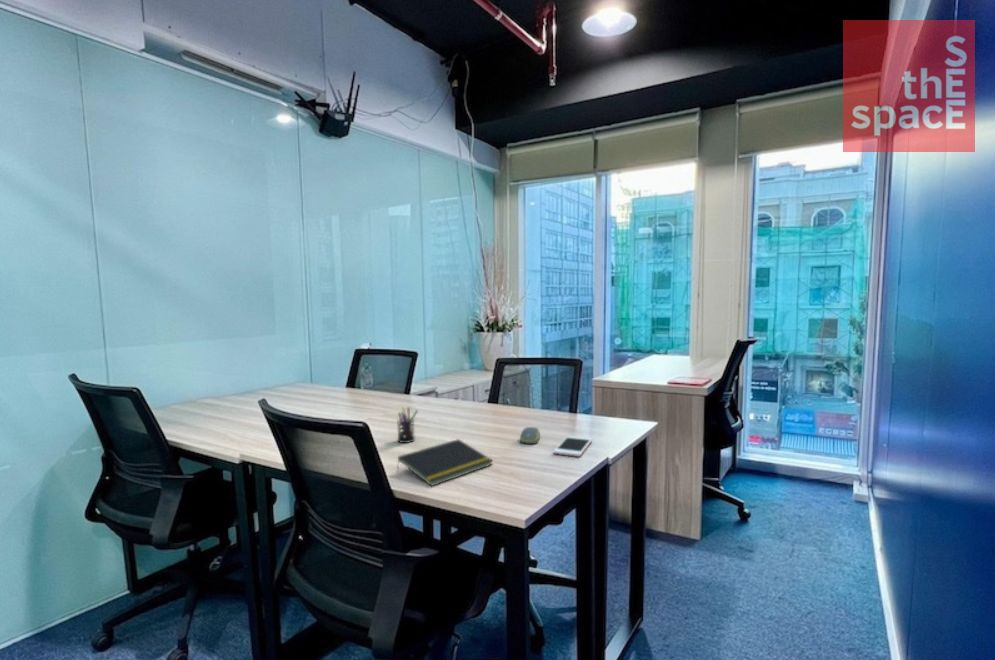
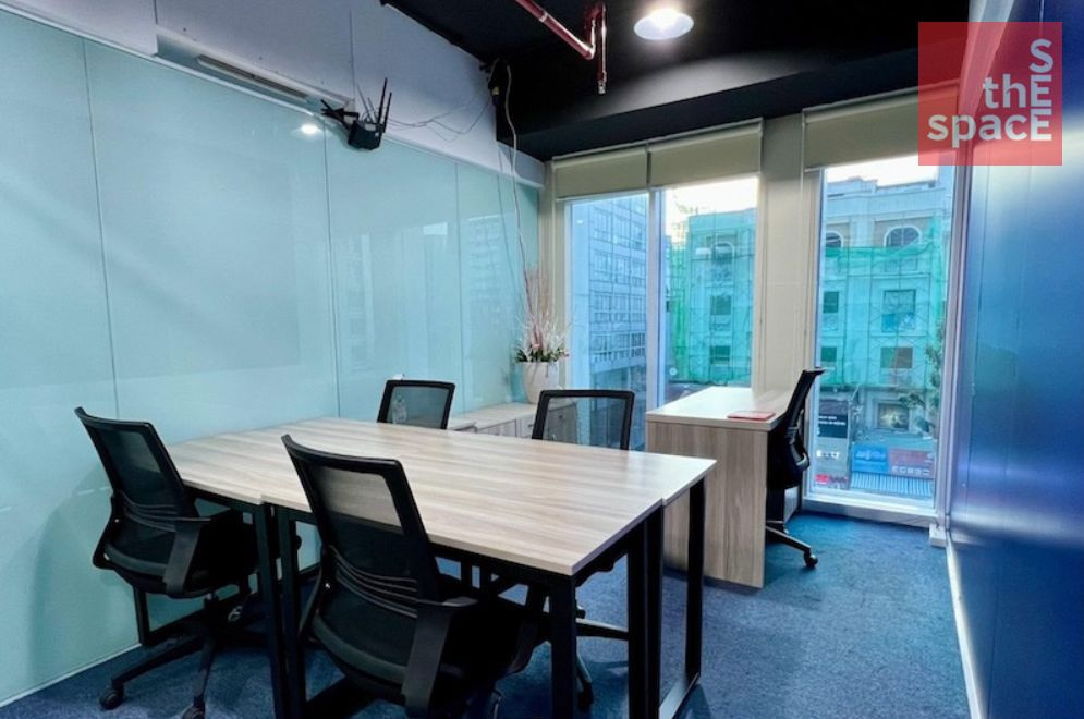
- computer mouse [519,426,541,445]
- pen holder [396,406,419,444]
- cell phone [552,435,593,458]
- notepad [396,438,494,487]
